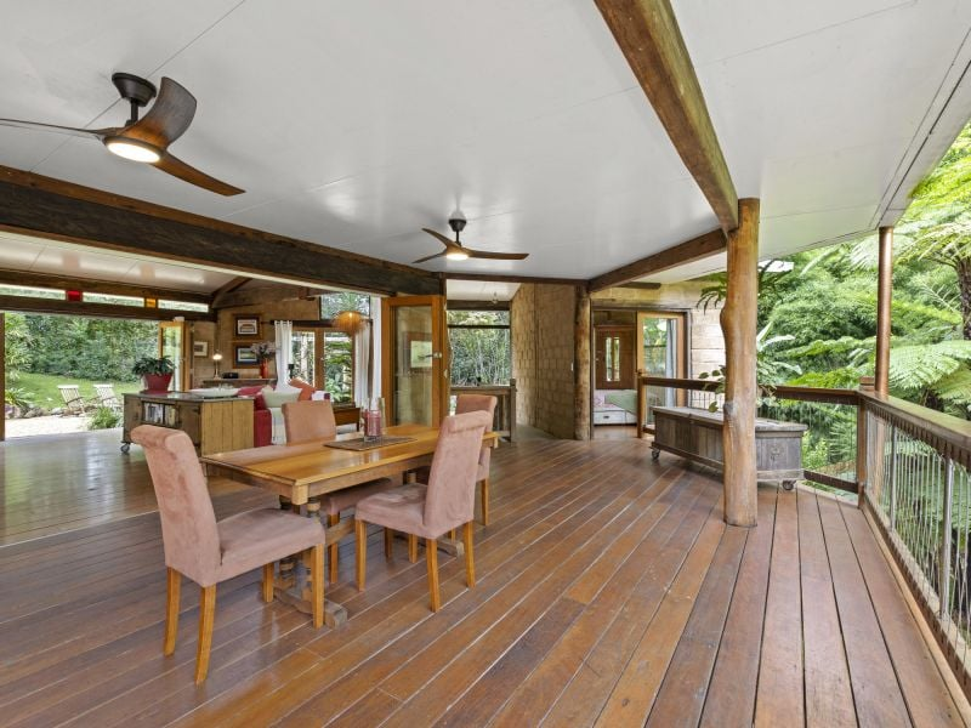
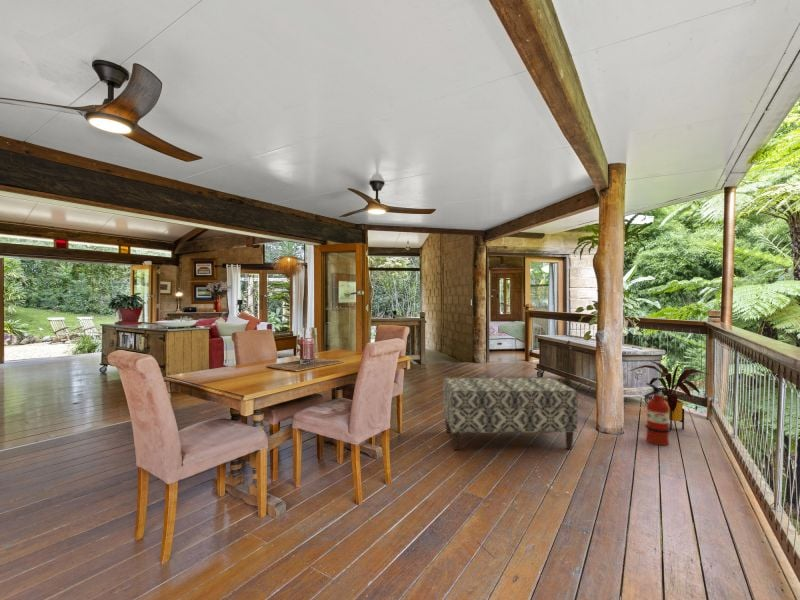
+ house plant [629,360,710,431]
+ bench [442,376,579,451]
+ fire extinguisher [642,382,671,446]
